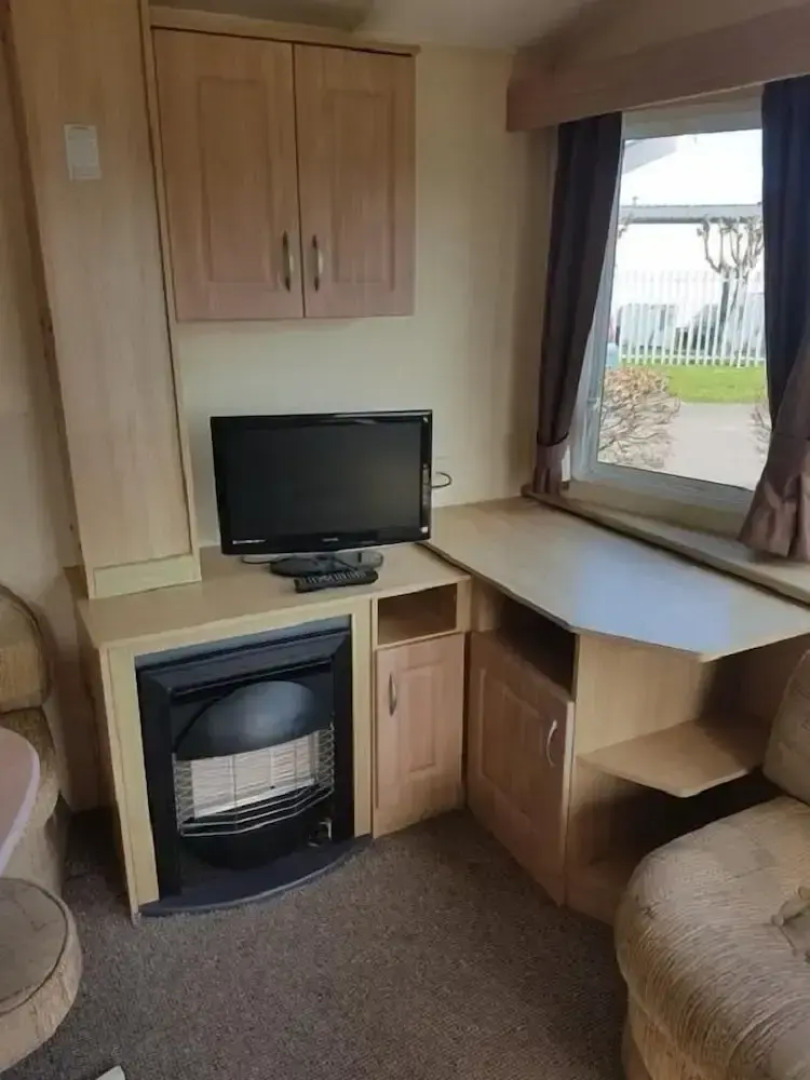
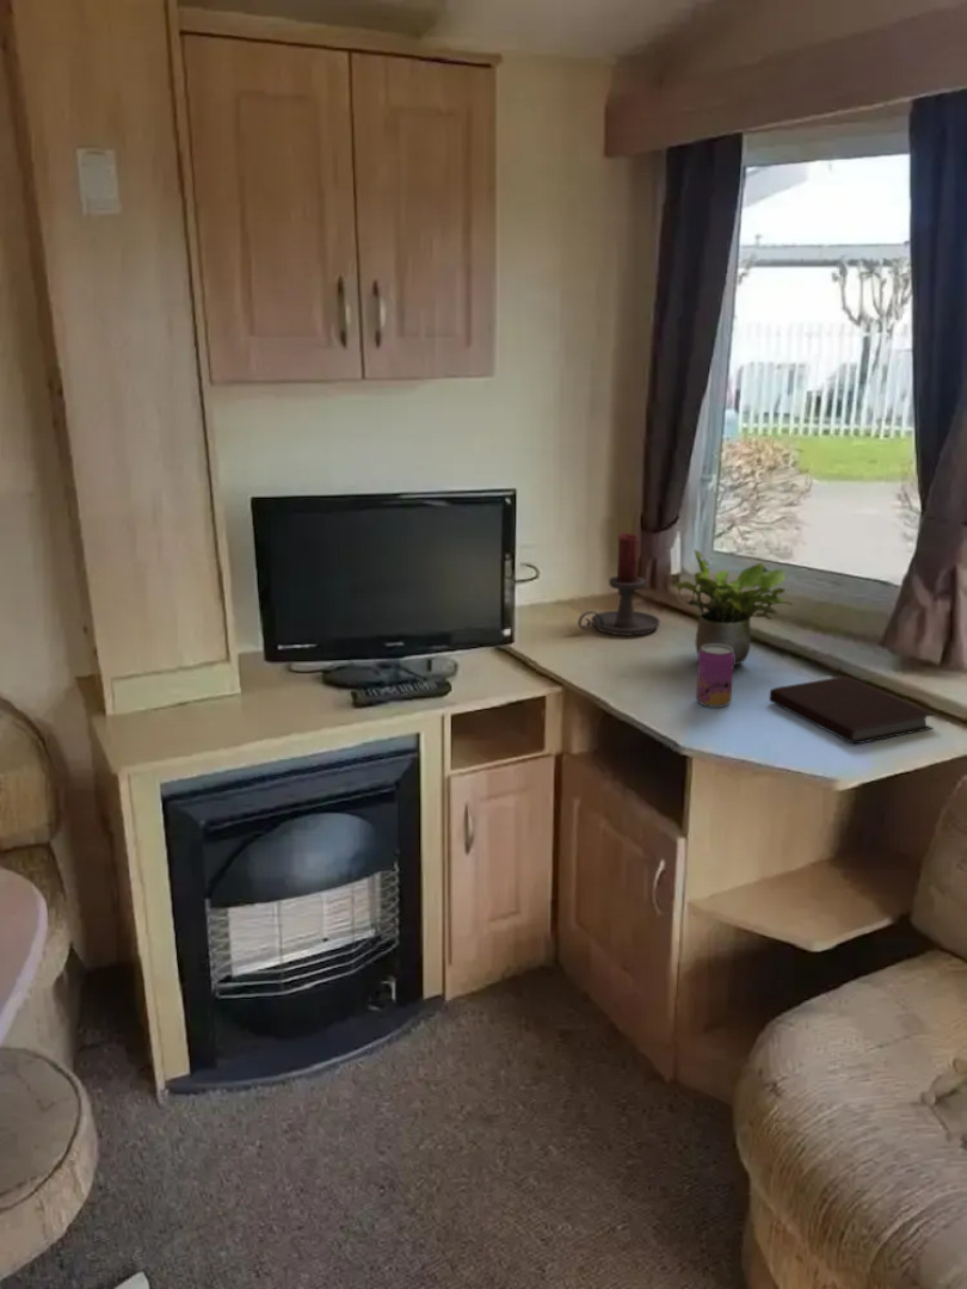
+ beer can [695,644,734,709]
+ notebook [768,674,936,745]
+ candle holder [577,531,661,636]
+ potted plant [672,549,794,667]
